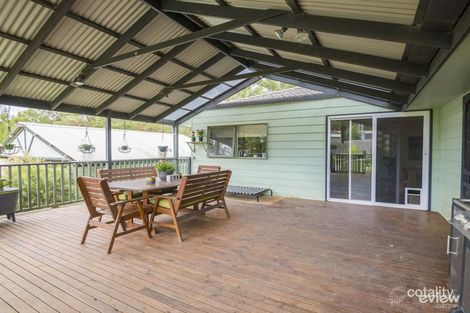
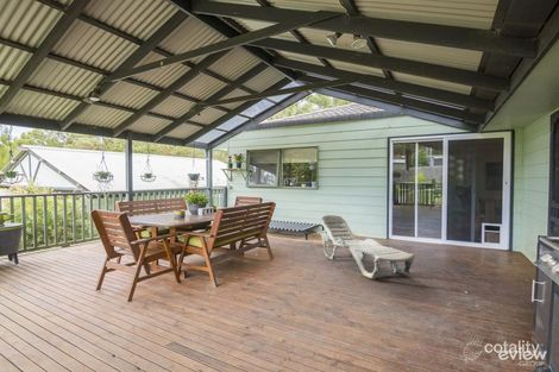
+ lounge chair [316,214,416,280]
